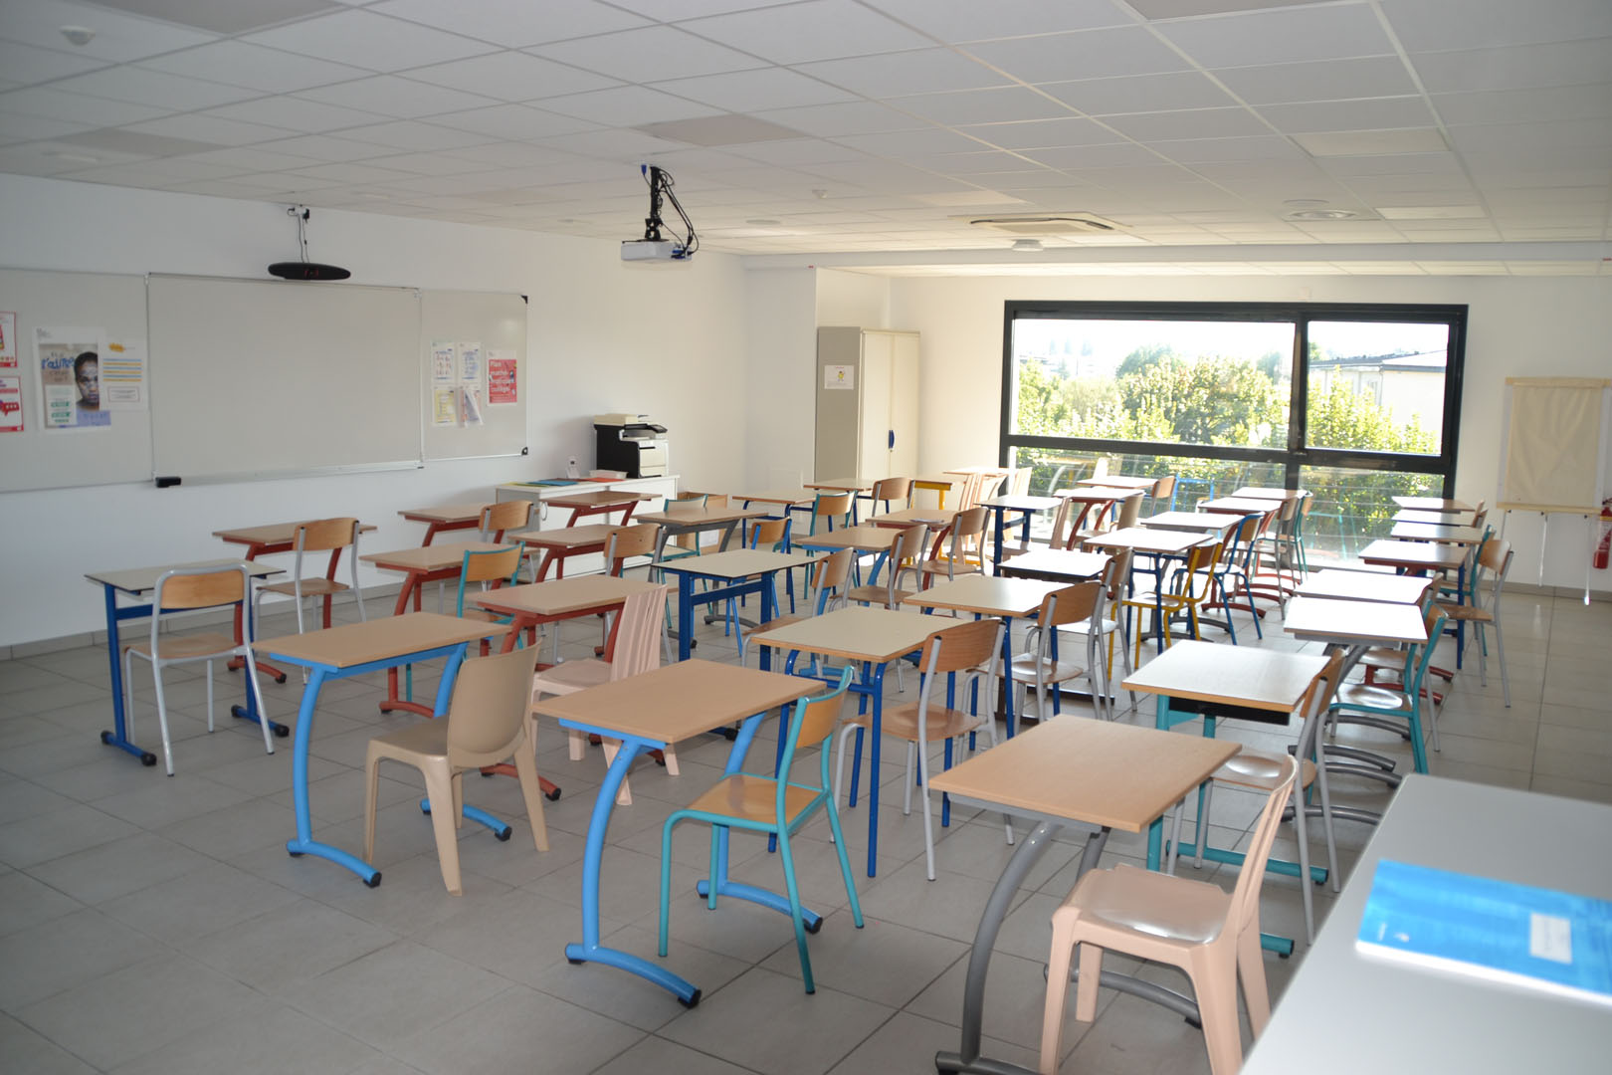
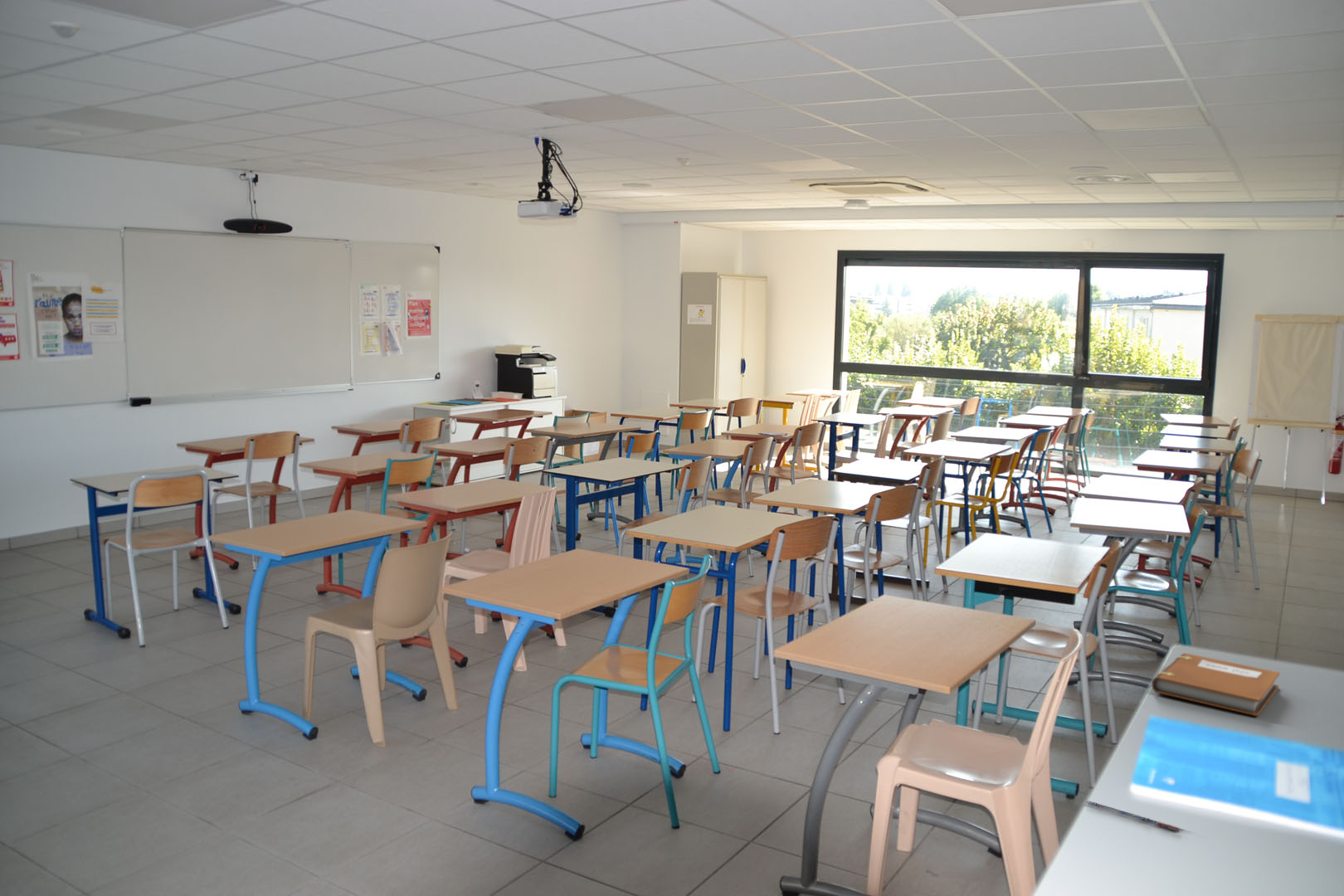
+ notebook [1151,653,1281,717]
+ pen [1085,800,1181,832]
